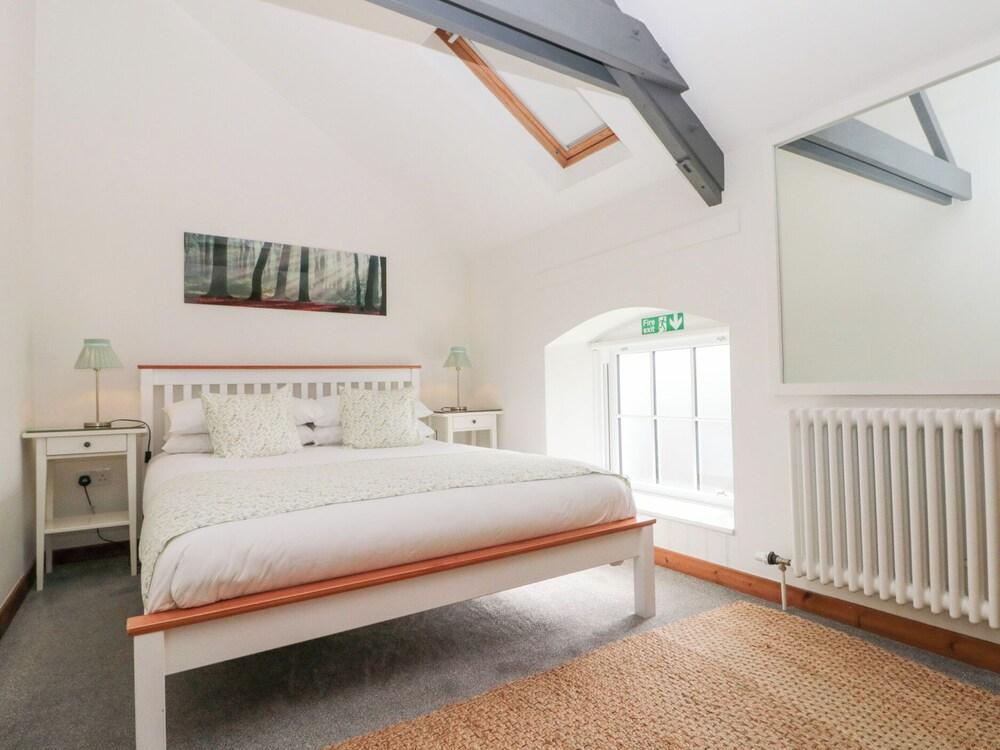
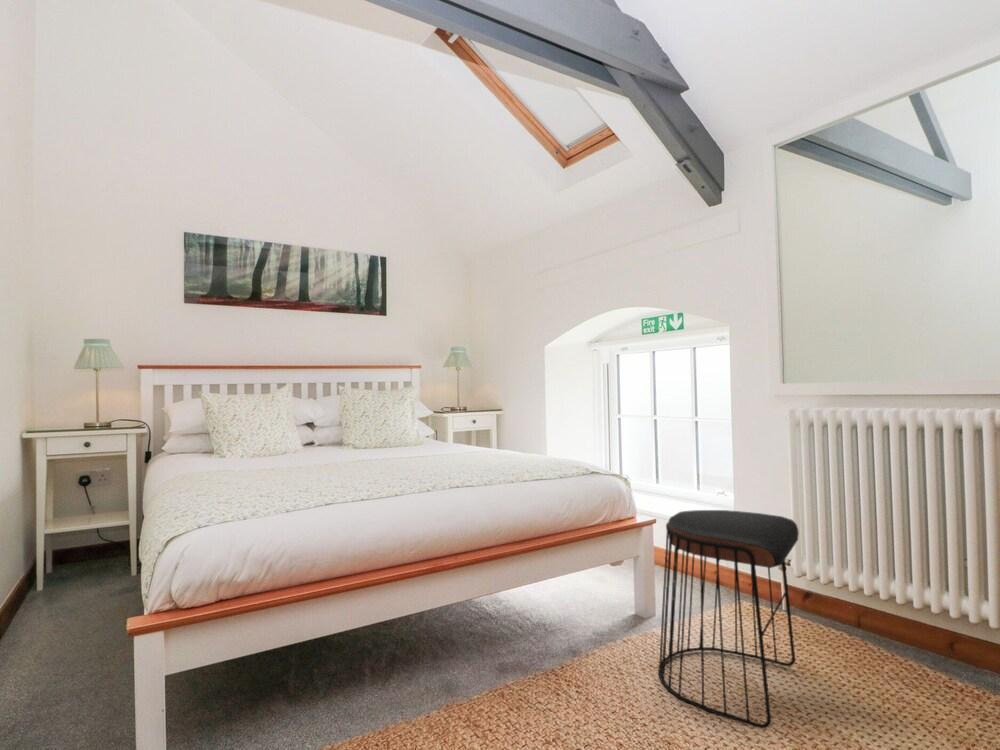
+ stool [657,509,800,729]
